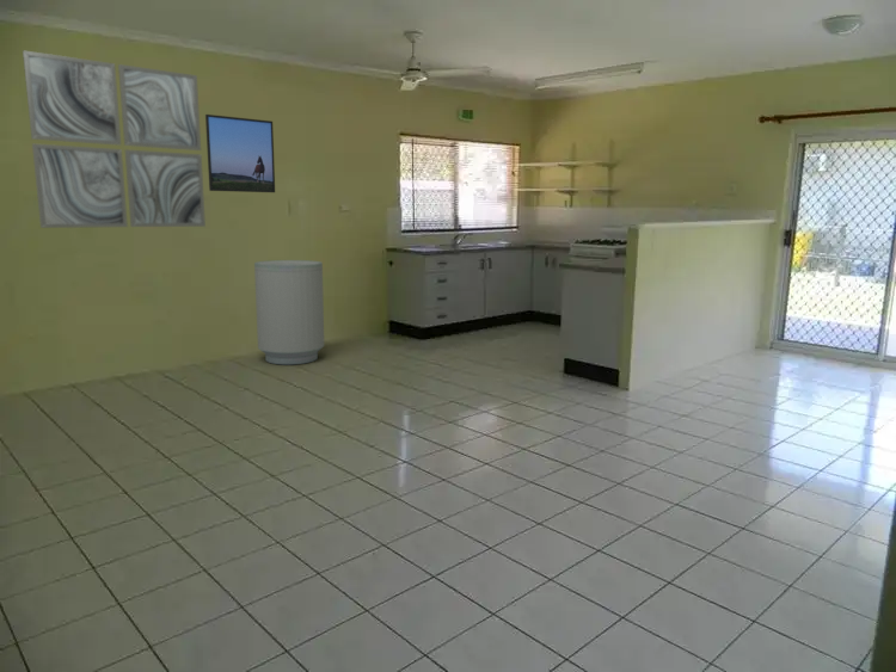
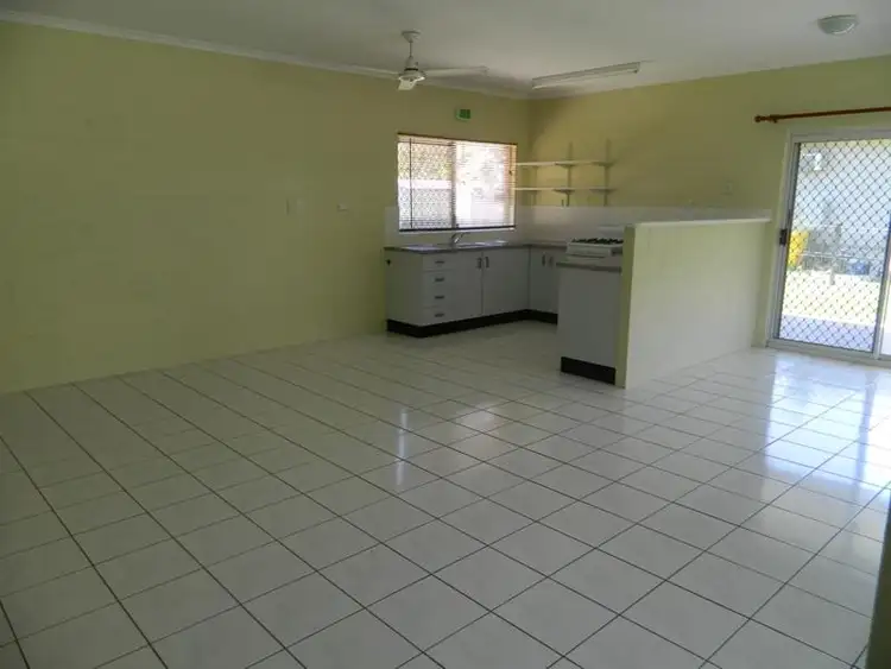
- wall art [22,50,207,229]
- trash can [253,259,325,365]
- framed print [204,113,276,193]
